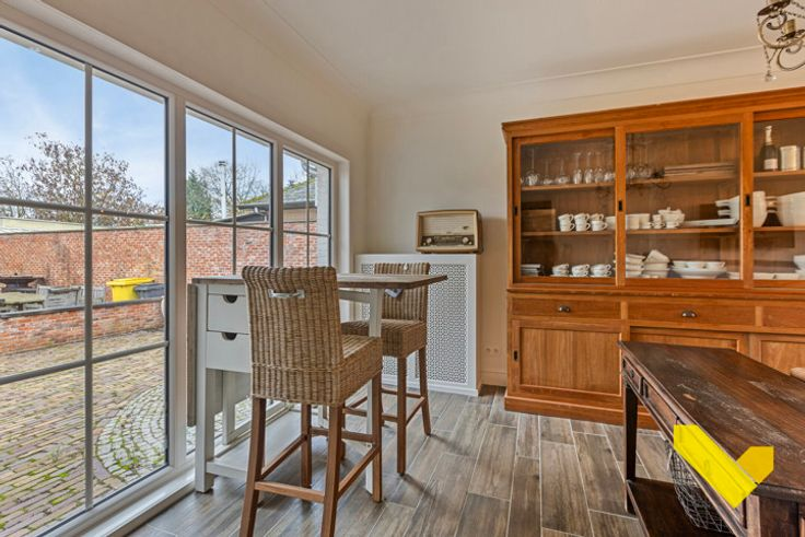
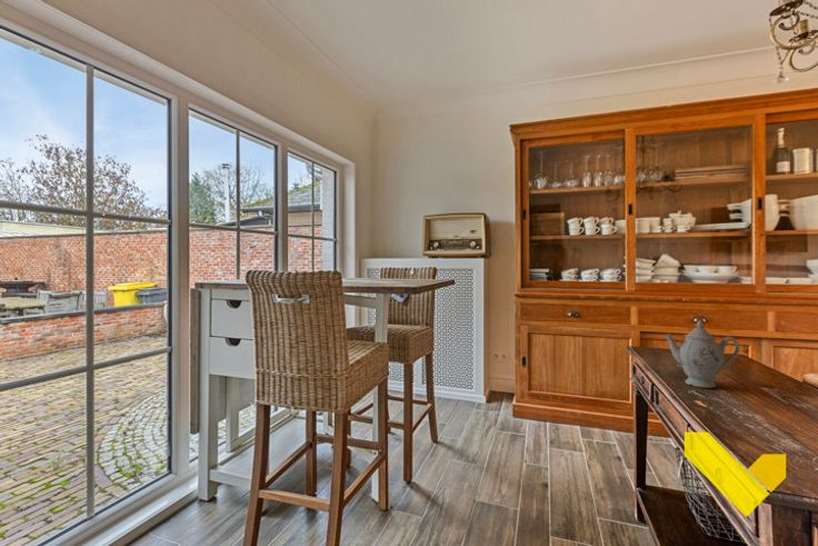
+ chinaware [662,319,741,389]
